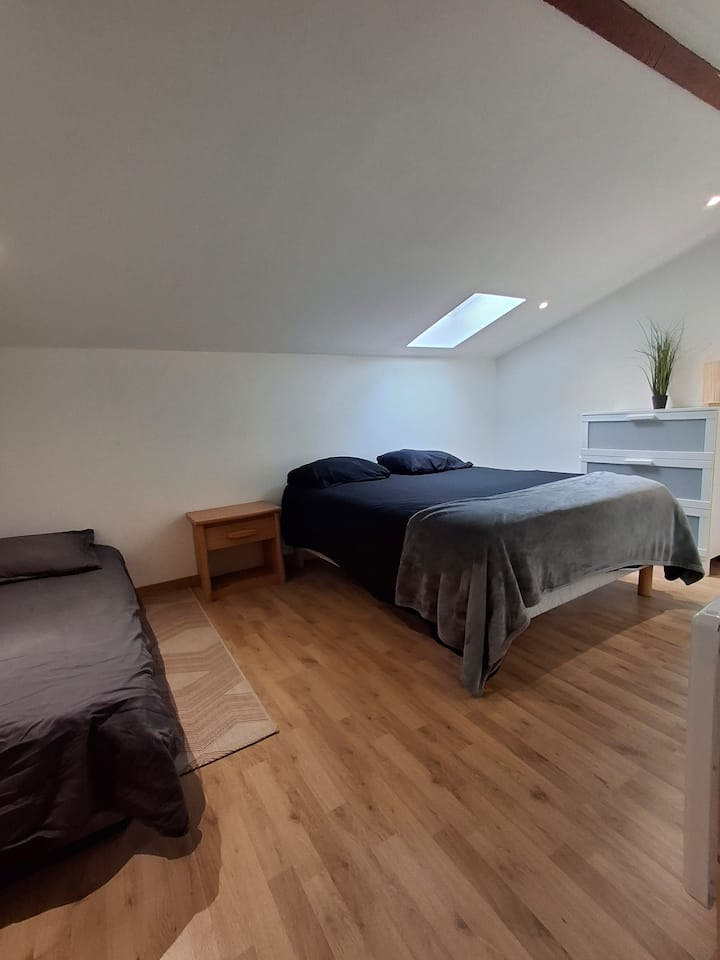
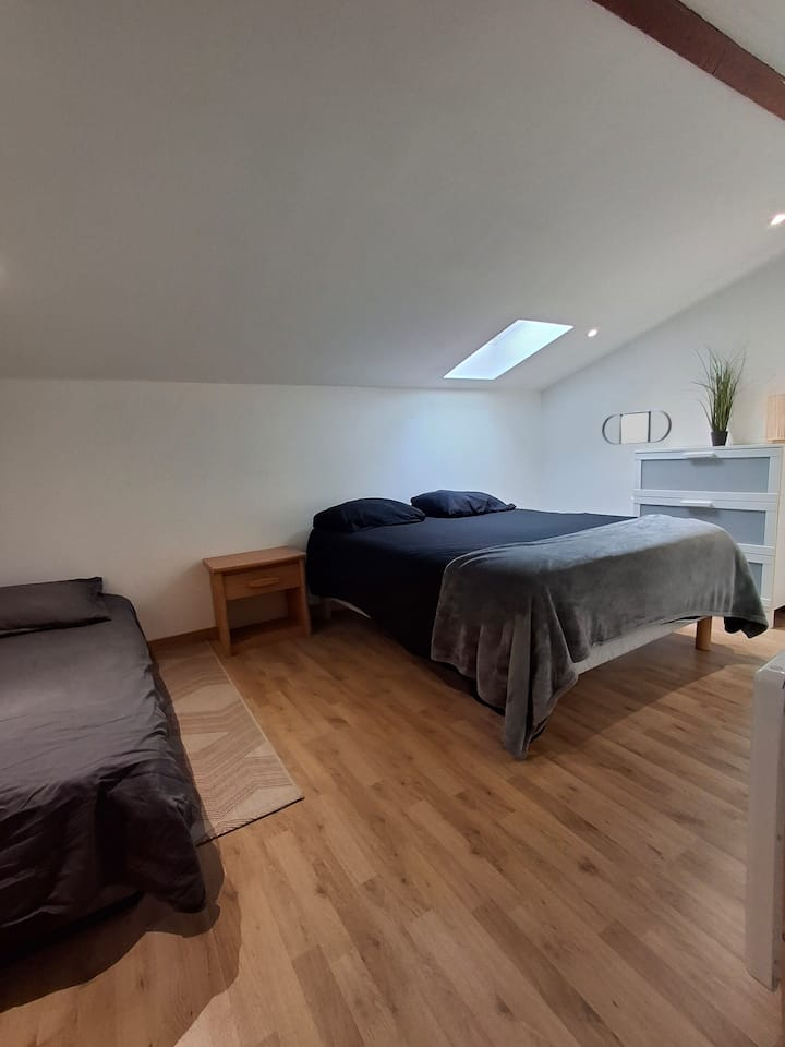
+ home mirror [601,409,673,445]
